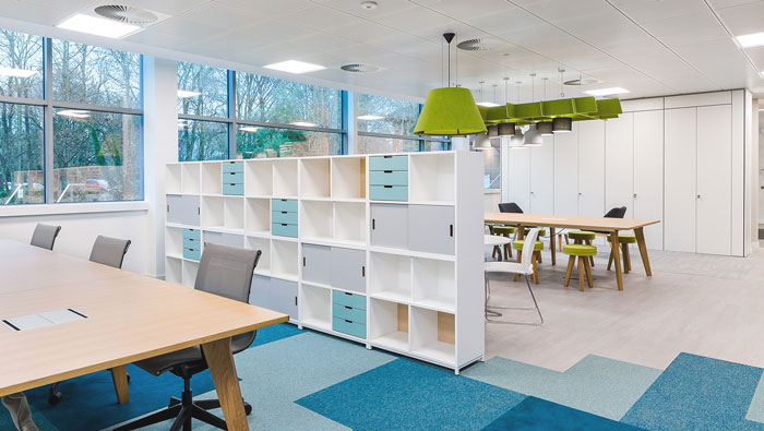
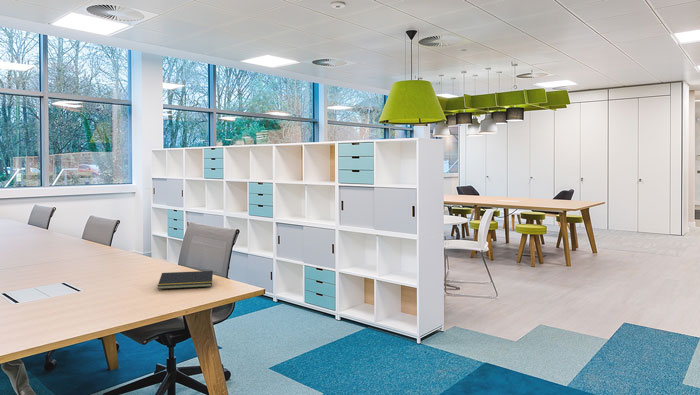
+ notepad [157,270,214,290]
